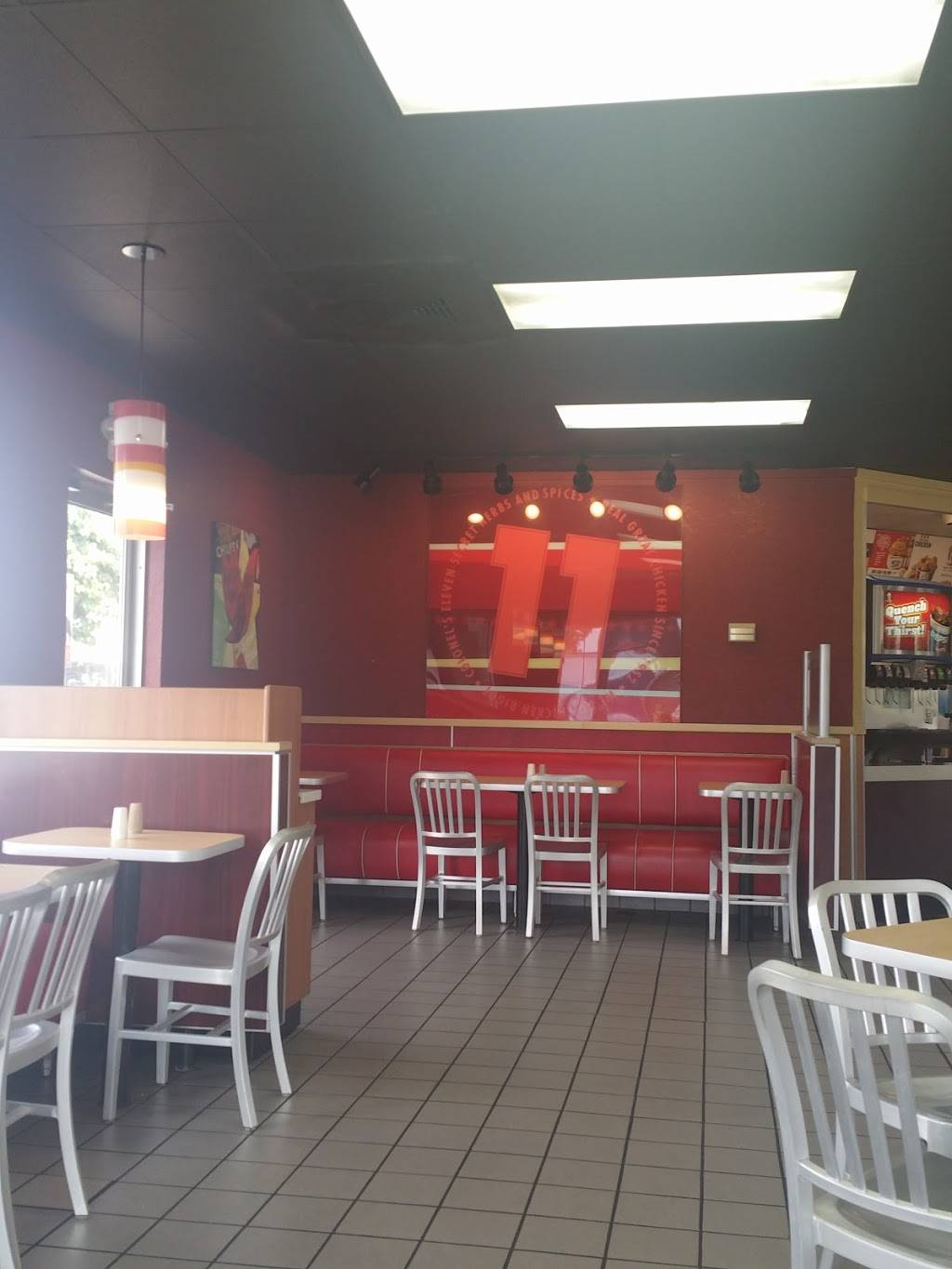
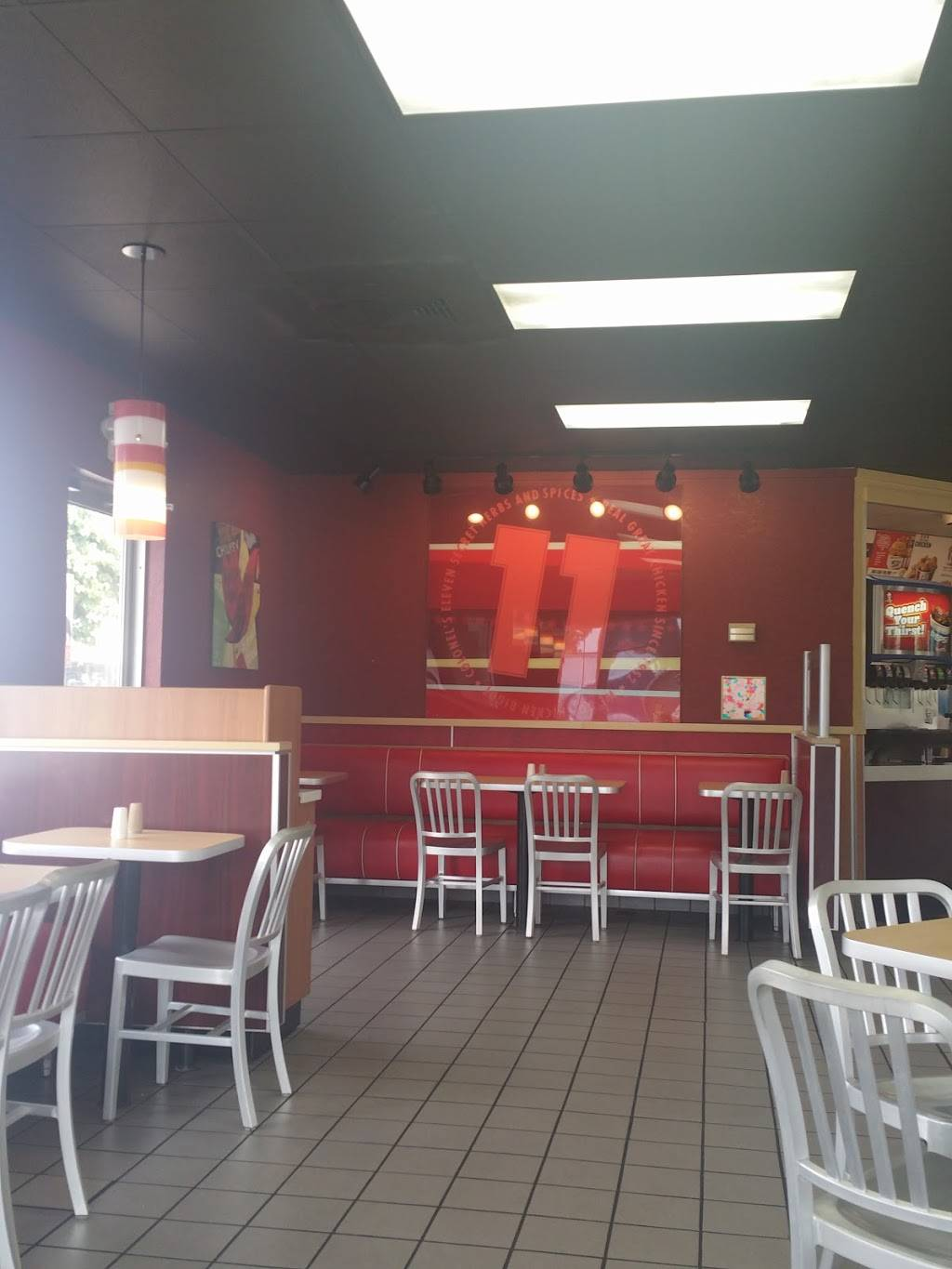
+ wall art [720,675,767,721]
